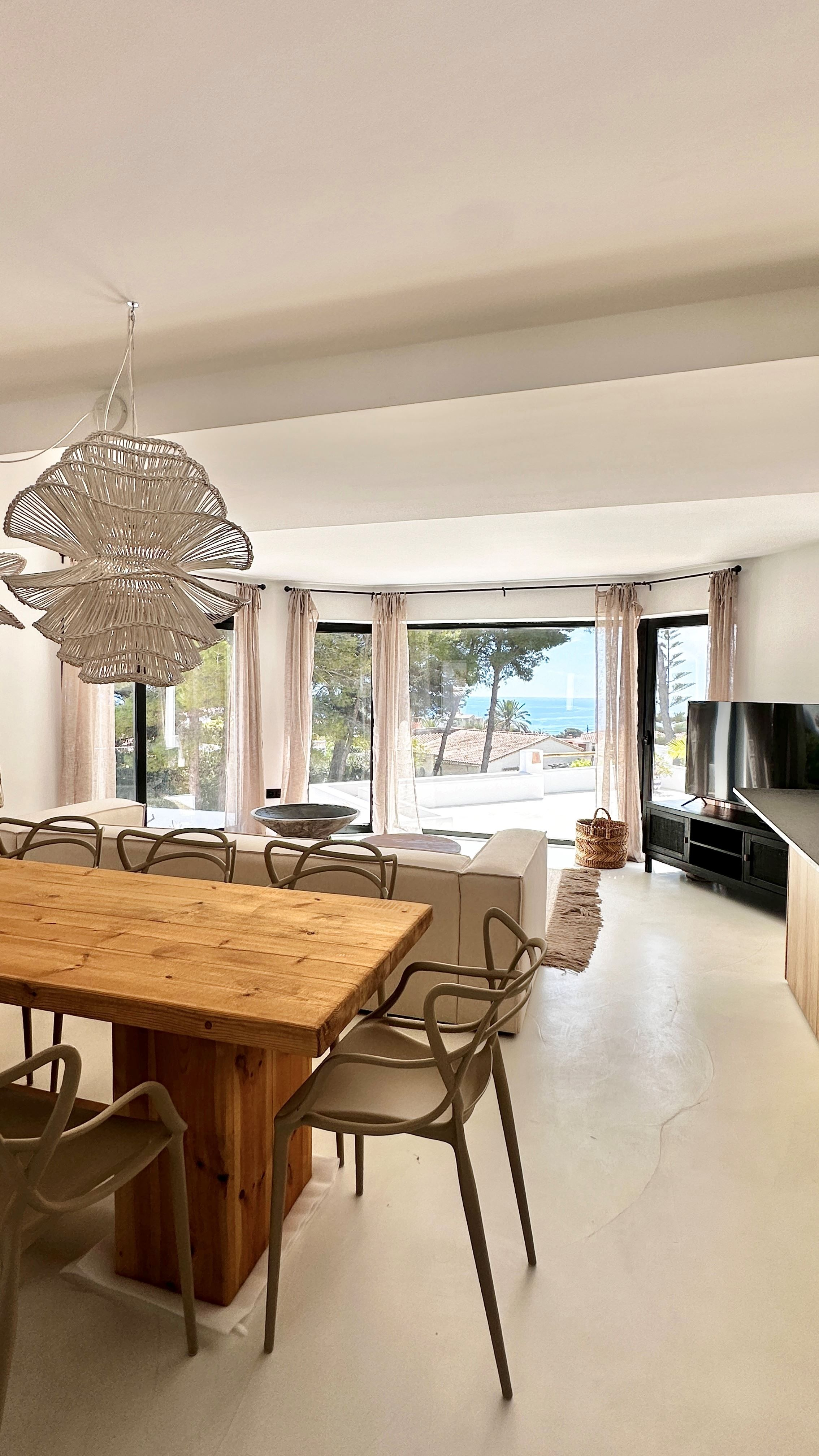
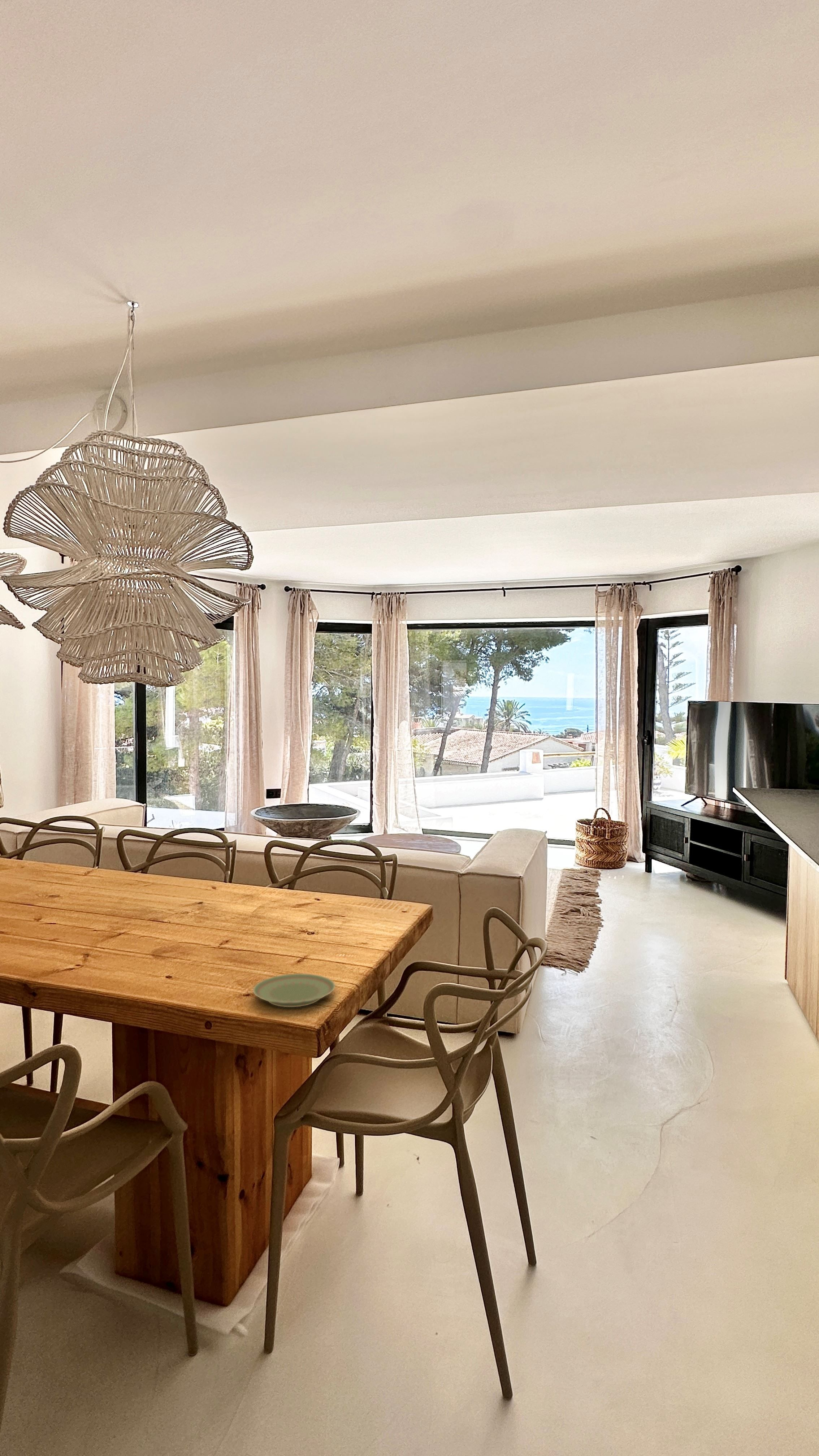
+ plate [252,973,336,1007]
